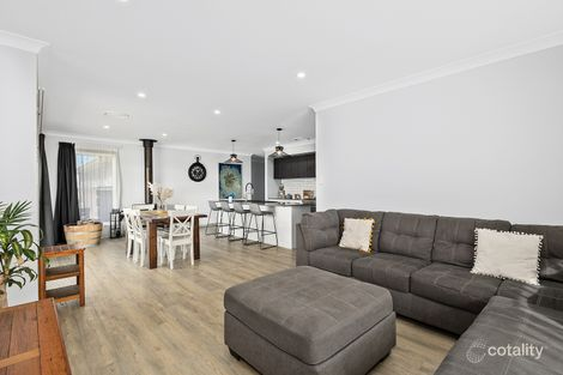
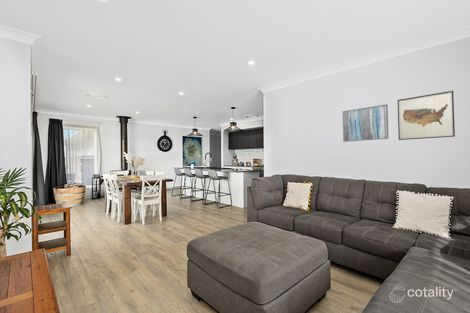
+ wall art [397,90,456,141]
+ wall art [342,103,390,143]
